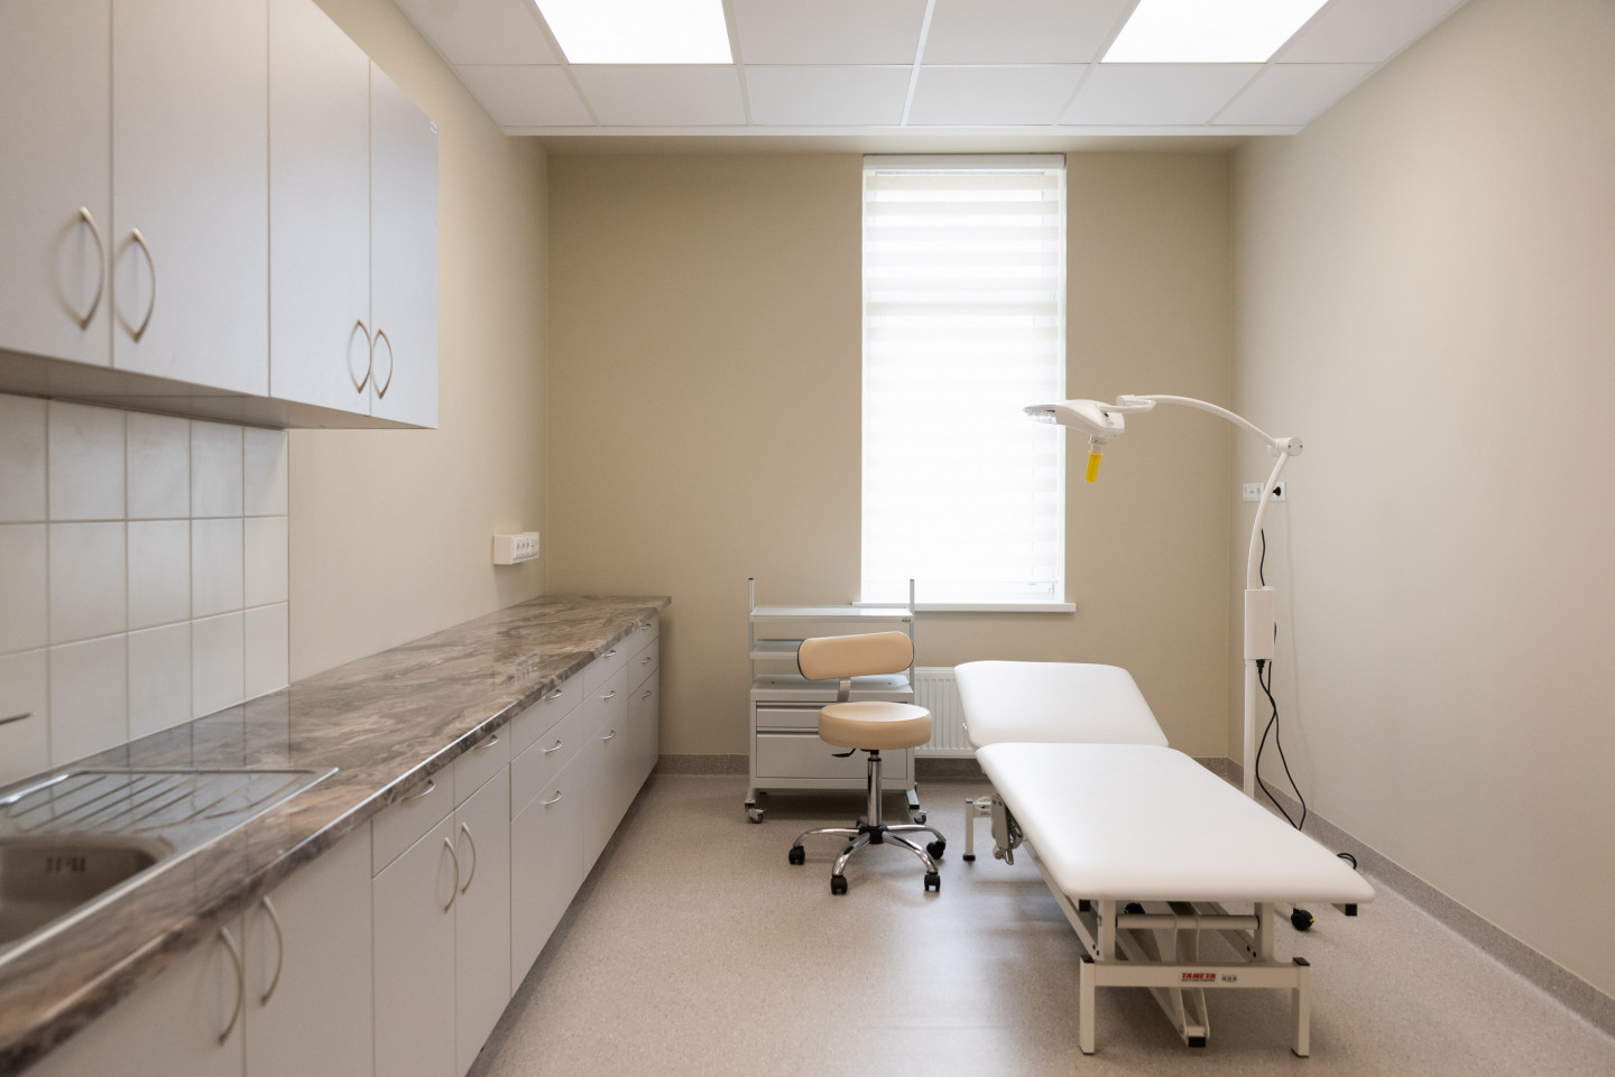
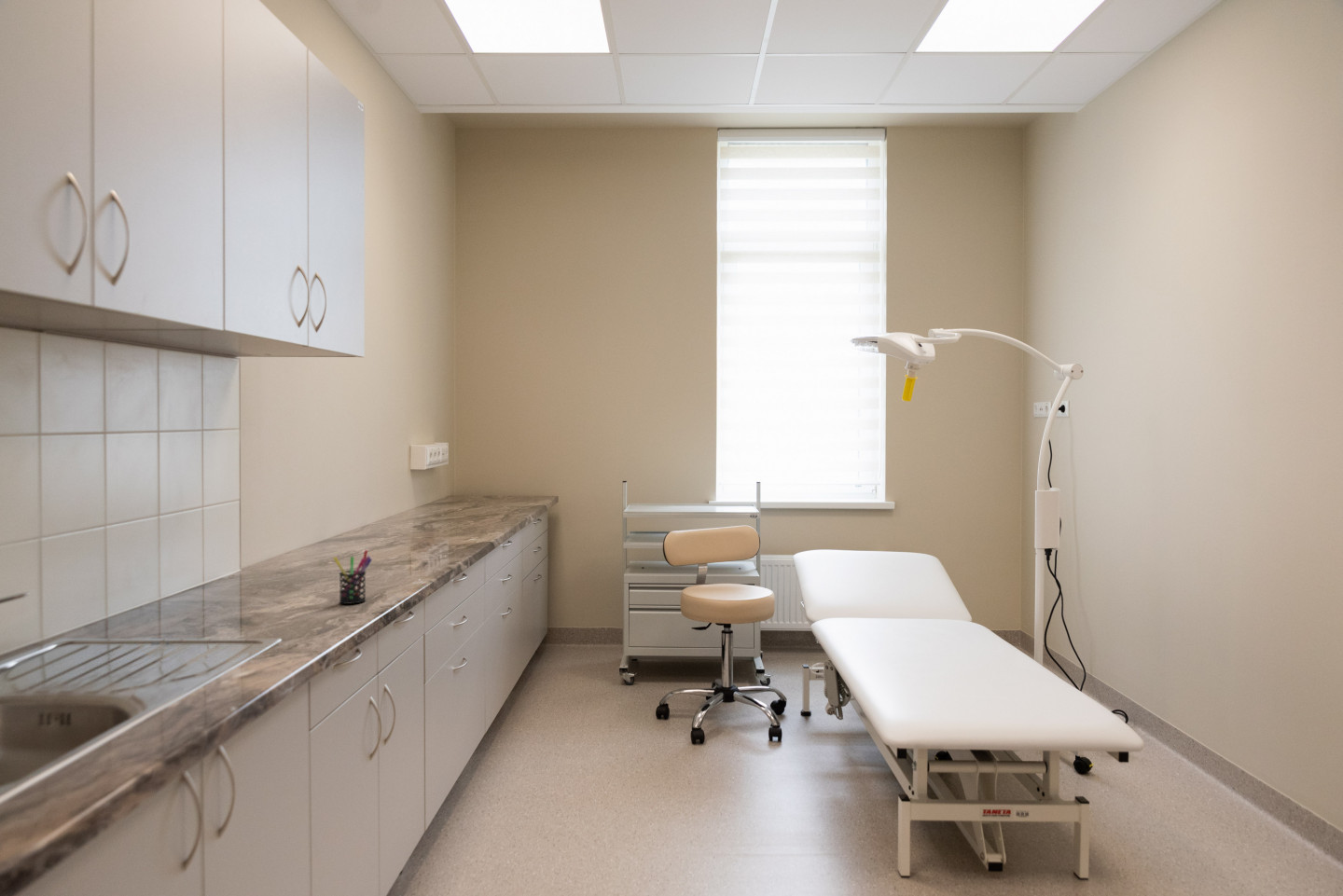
+ pen holder [333,549,373,605]
